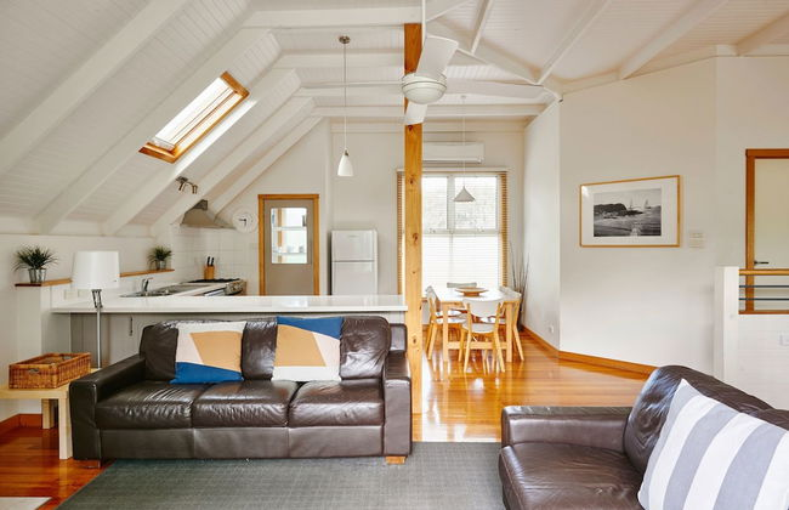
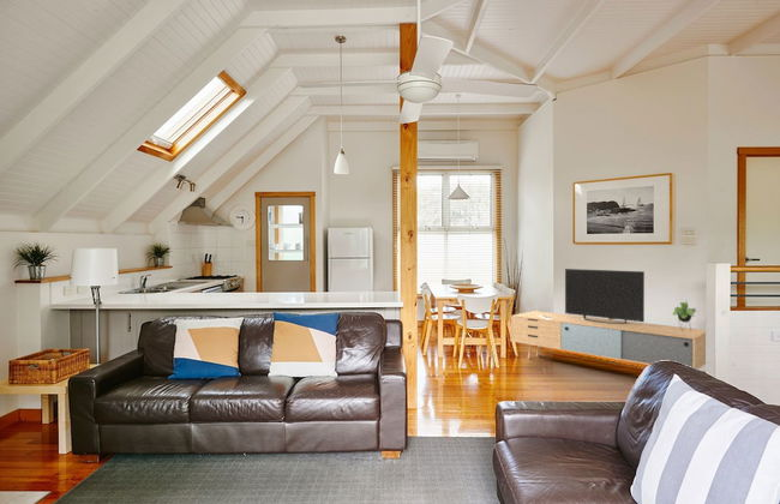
+ media console [509,268,707,371]
